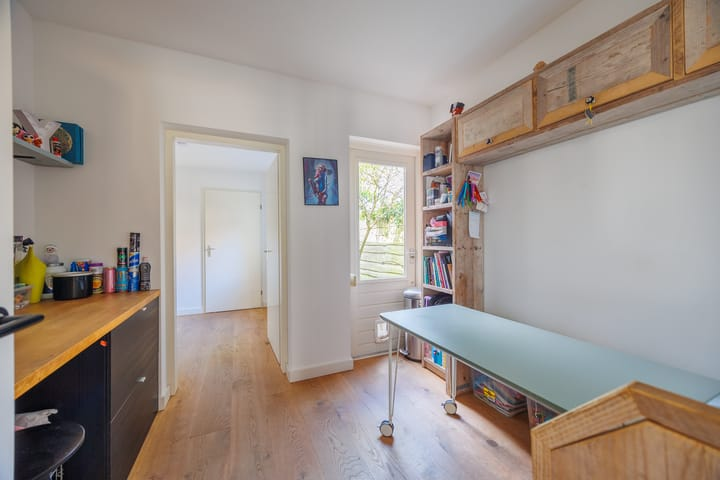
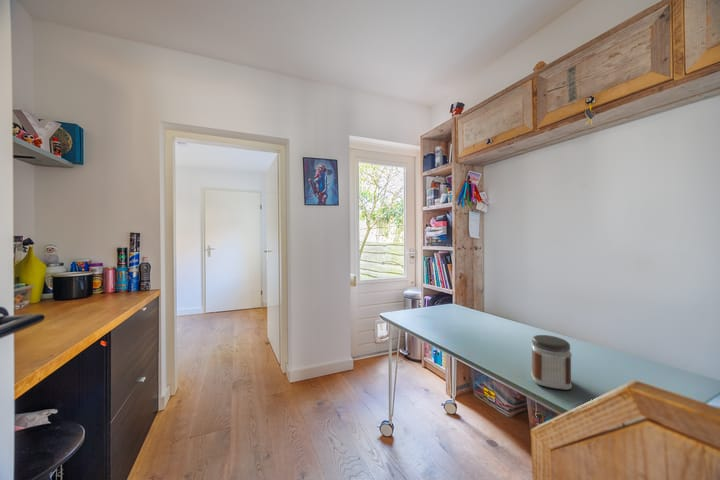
+ jar [530,334,573,391]
